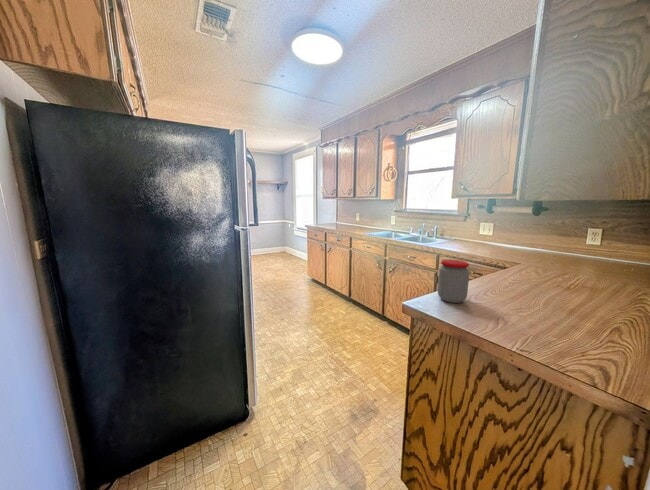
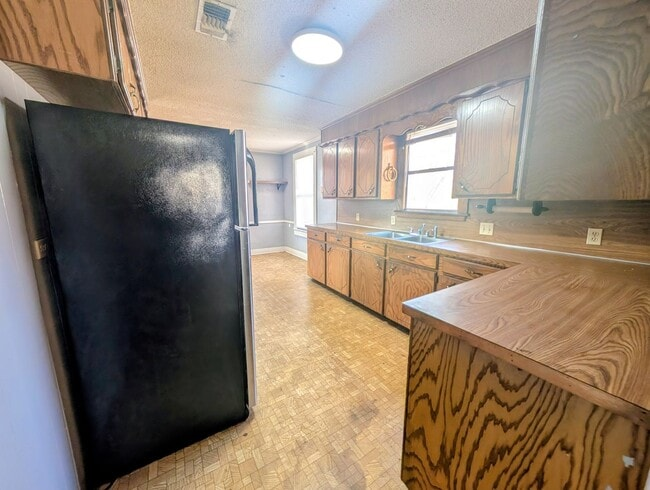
- jar [437,258,470,304]
